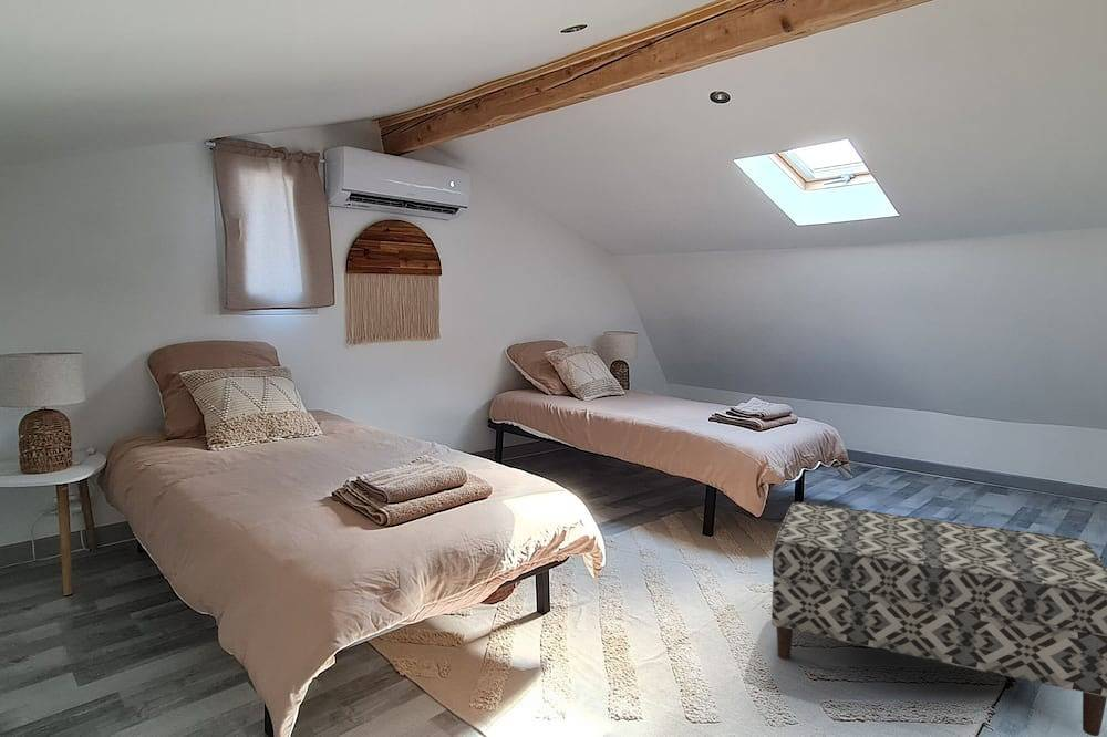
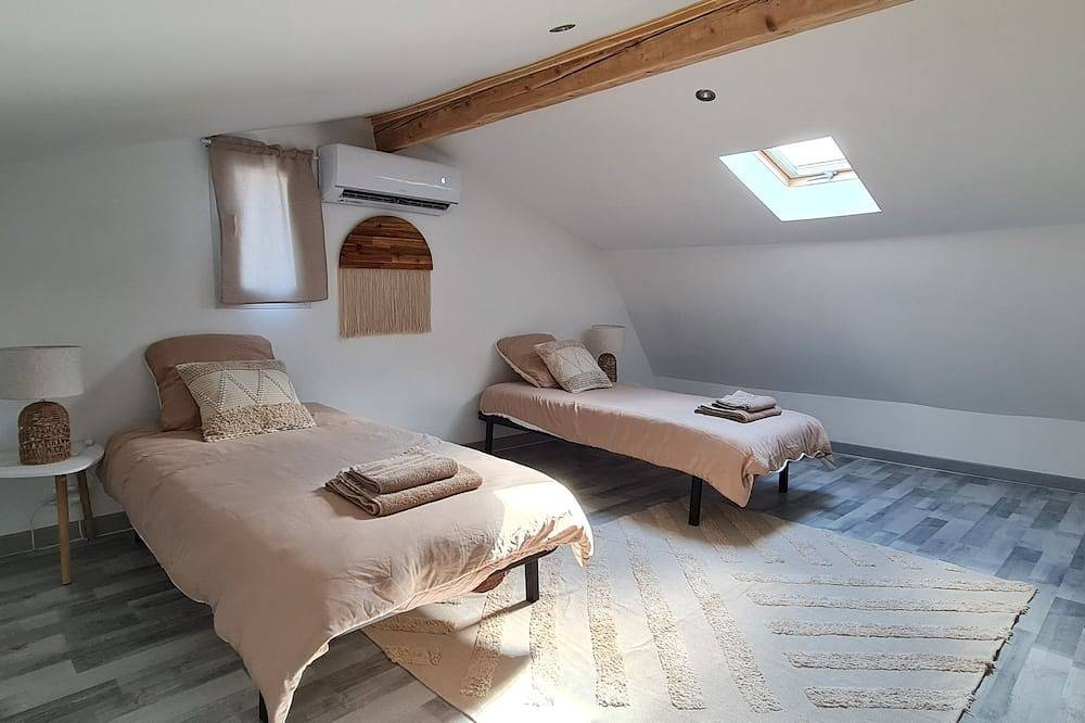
- bench [770,501,1107,737]
